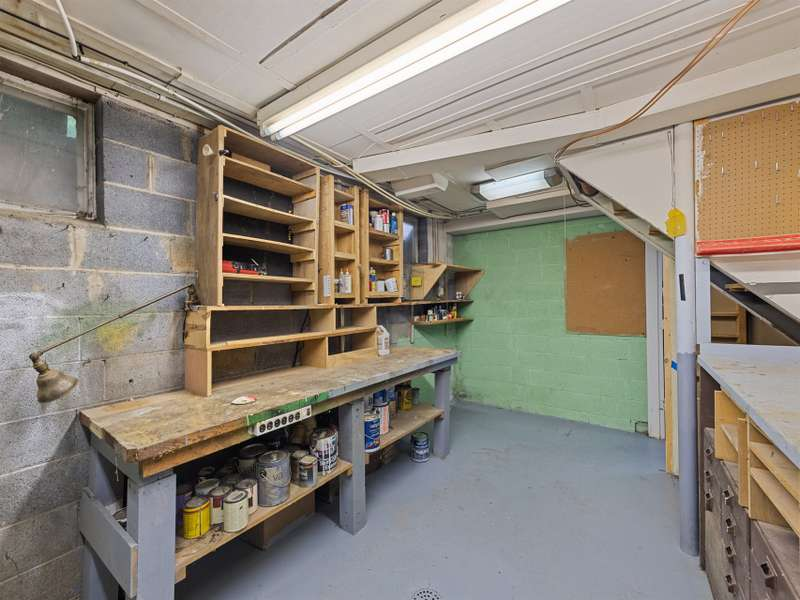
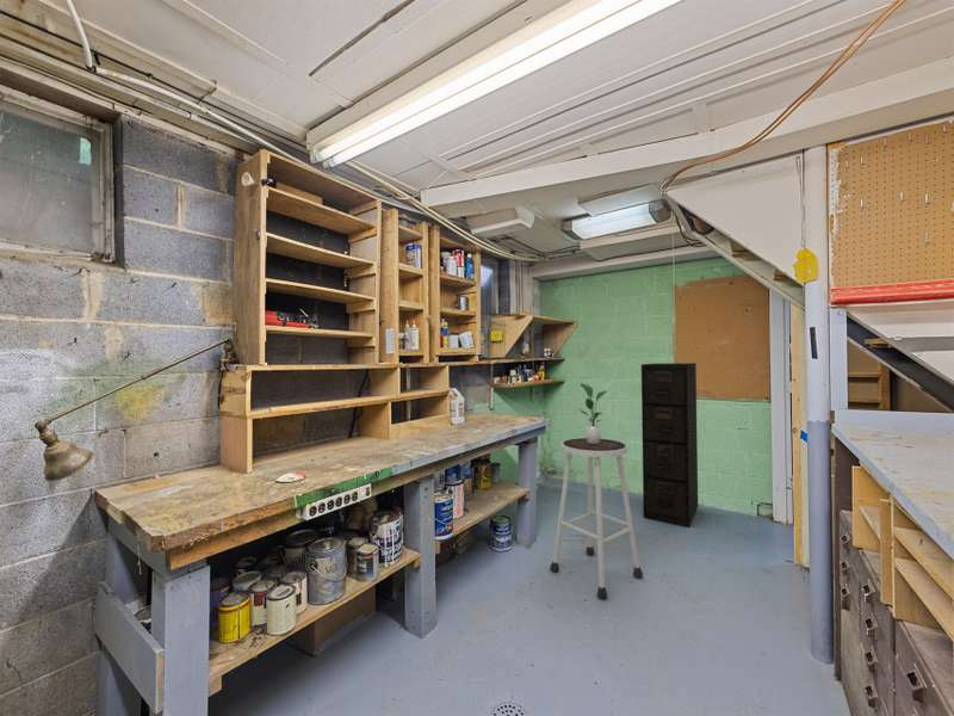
+ potted plant [578,382,609,444]
+ filing cabinet [640,362,699,529]
+ stool [549,437,644,599]
